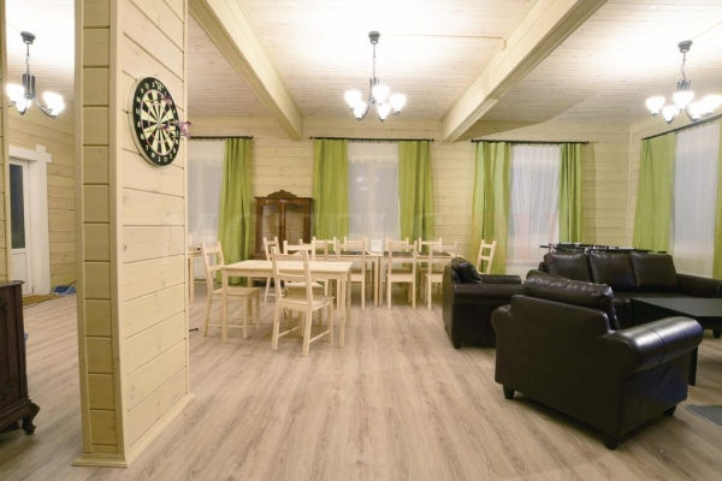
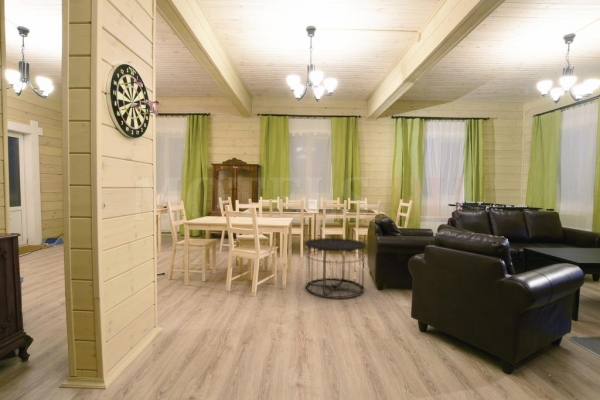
+ side table [304,237,367,300]
